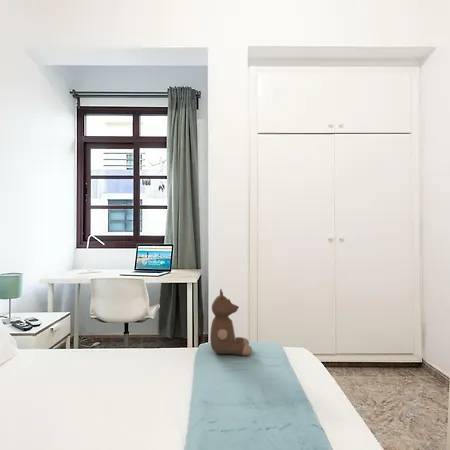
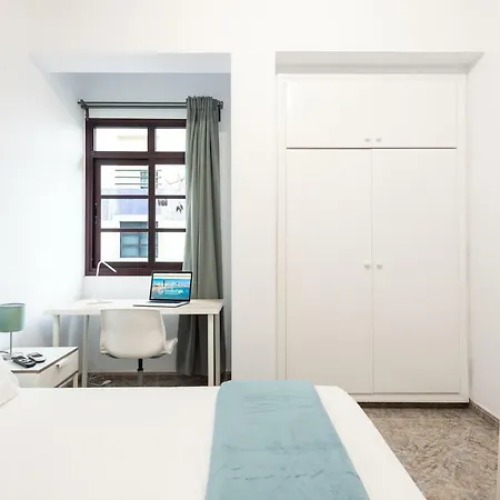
- teddy bear [209,288,253,356]
